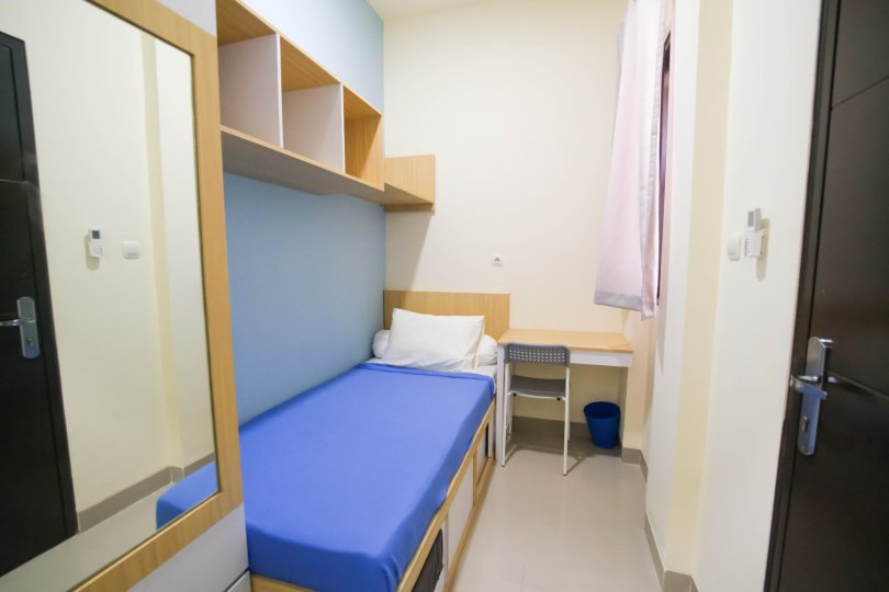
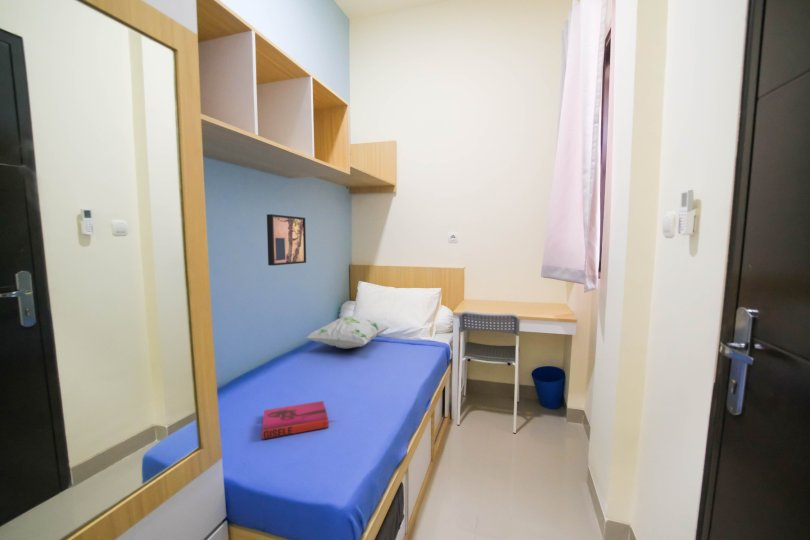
+ decorative pillow [305,315,391,350]
+ hardback book [261,400,329,440]
+ wall art [266,213,307,267]
